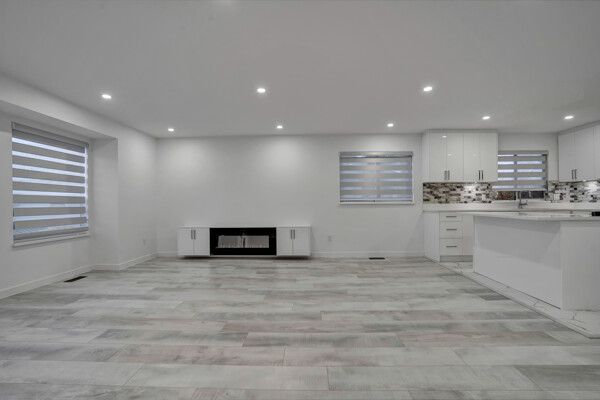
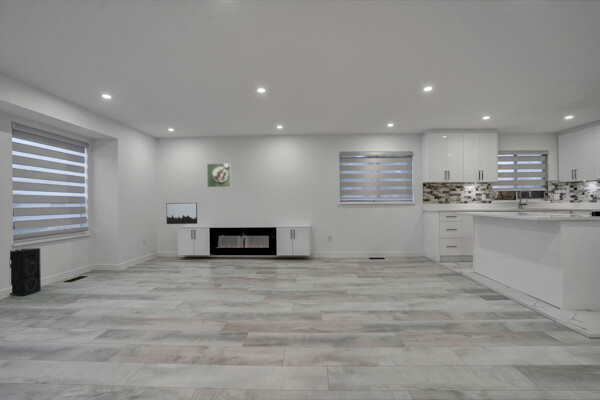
+ wall art [165,202,198,225]
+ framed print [206,162,232,188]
+ speaker [9,247,42,297]
